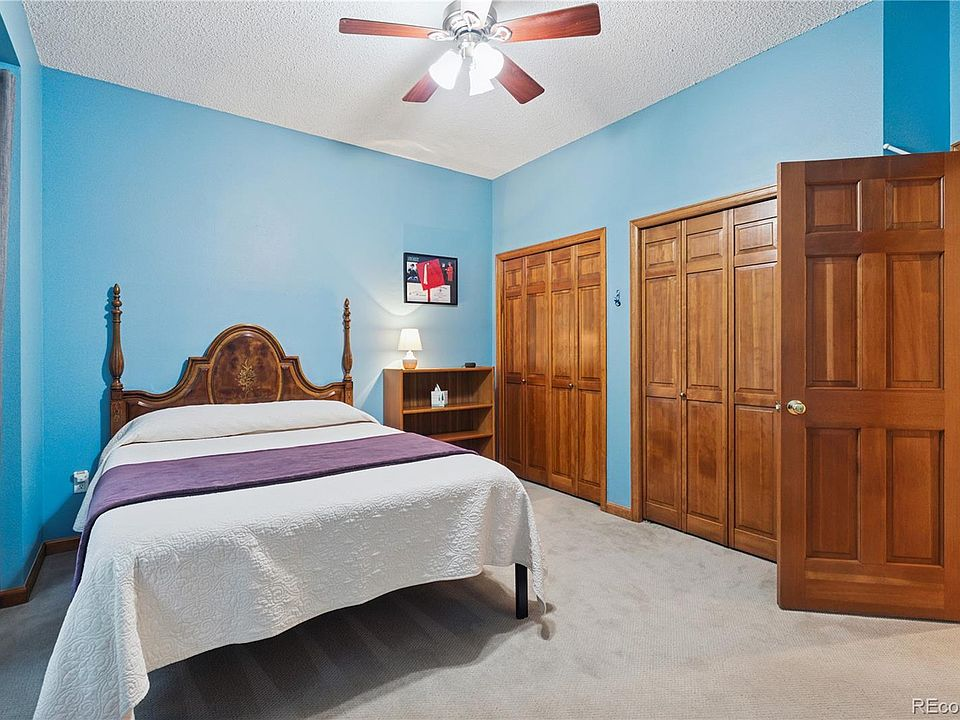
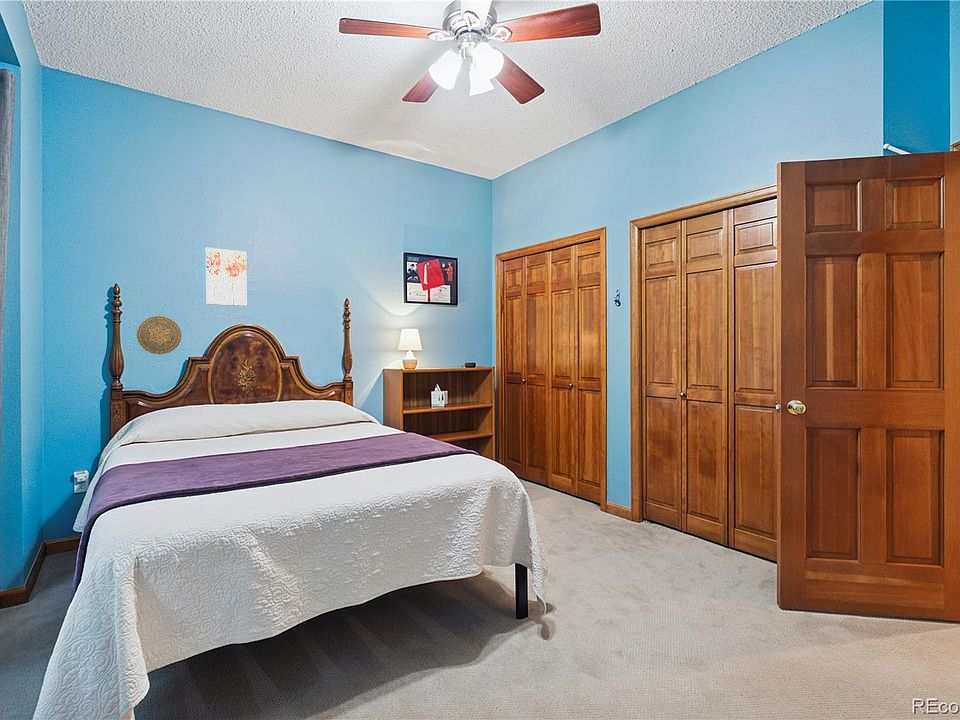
+ decorative plate [136,315,183,355]
+ wall art [204,247,248,307]
